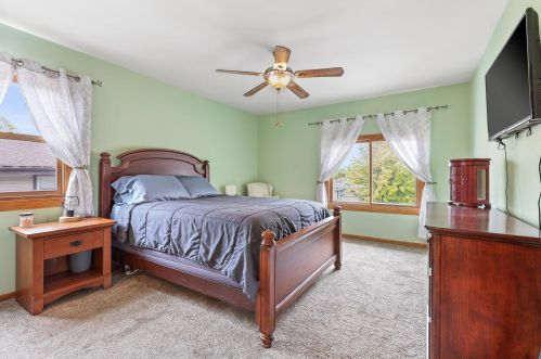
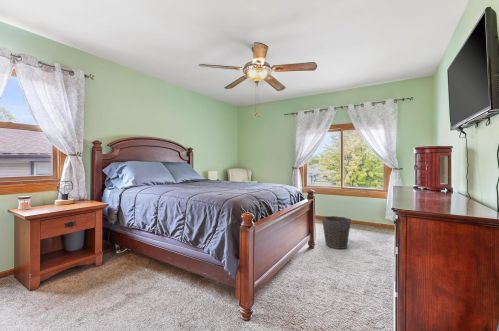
+ waste bin [321,215,352,250]
